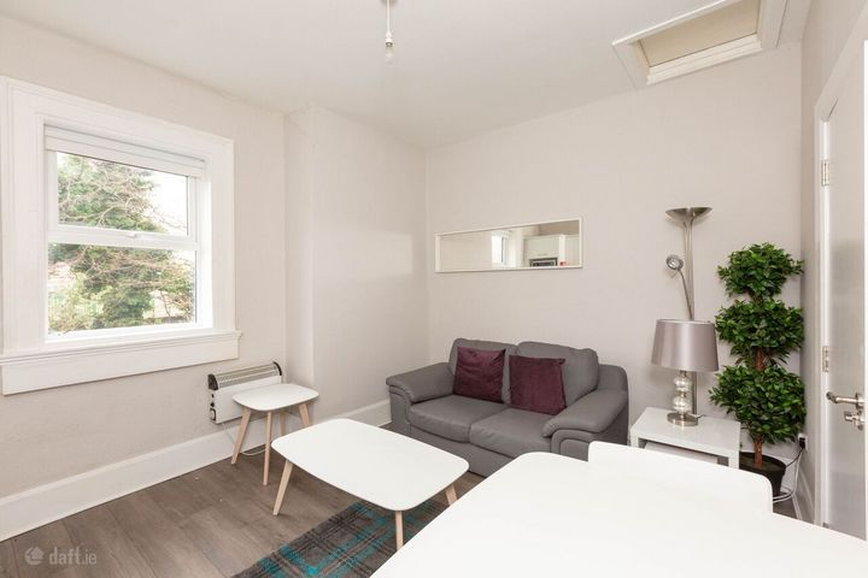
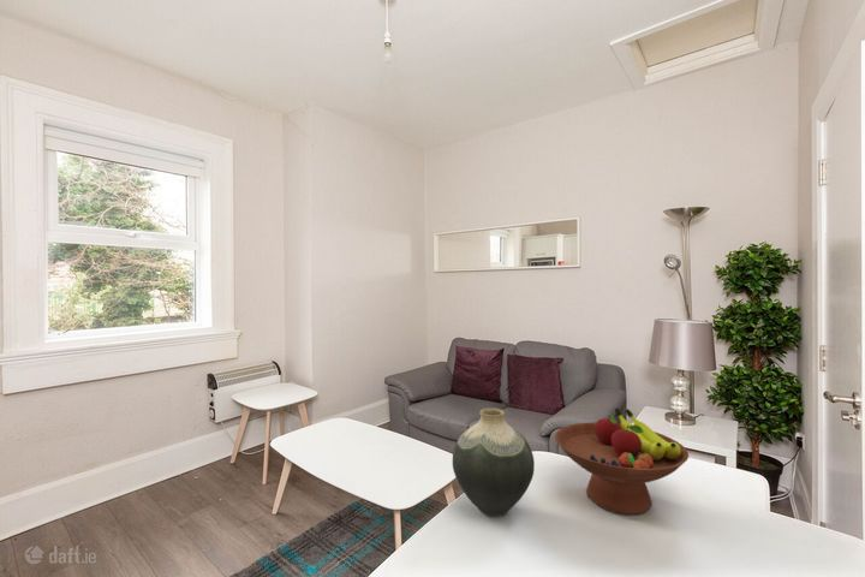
+ vase [452,408,536,517]
+ fruit bowl [554,406,690,516]
